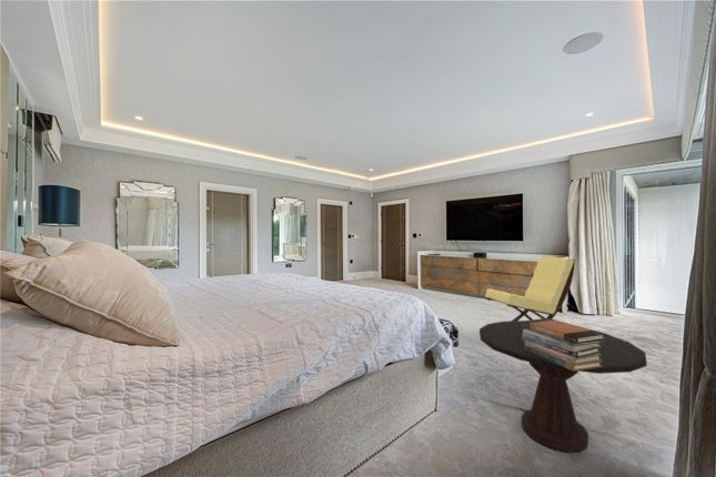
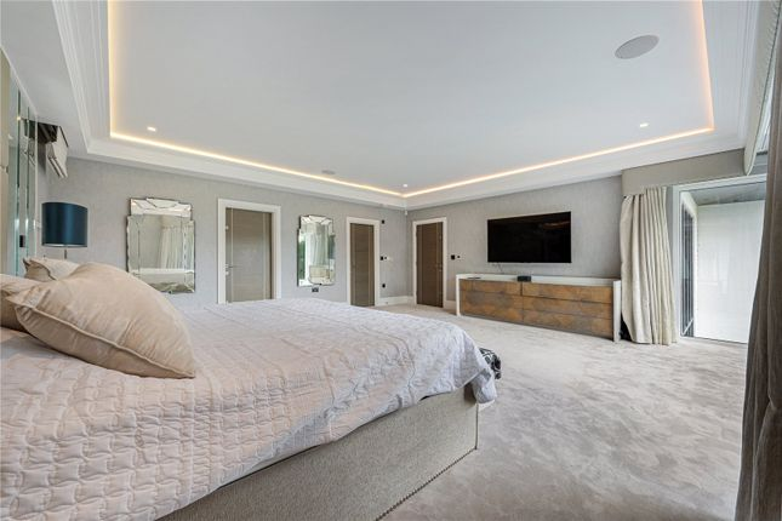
- book stack [523,317,606,371]
- lounge chair [484,255,576,321]
- side table [478,319,648,454]
